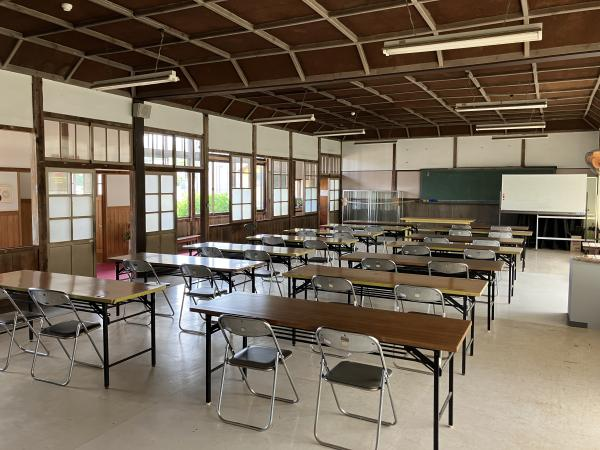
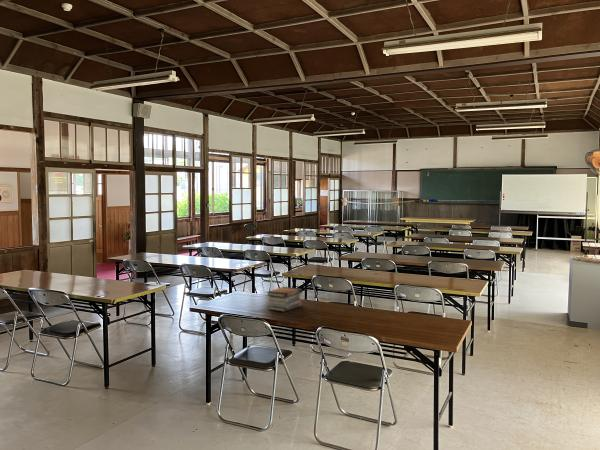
+ book stack [265,286,303,313]
